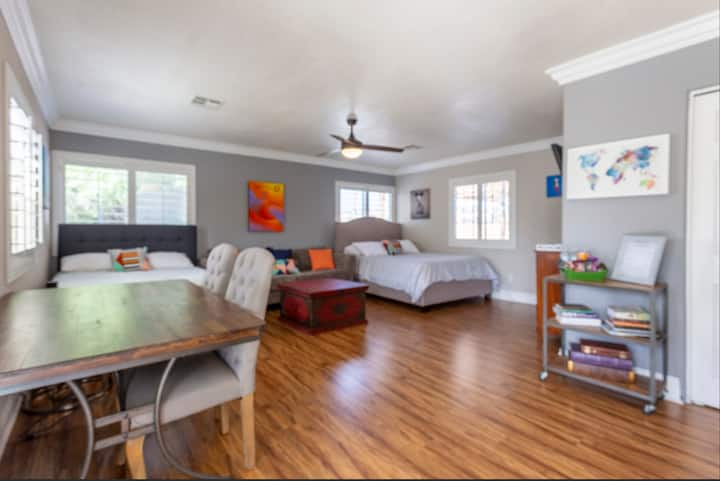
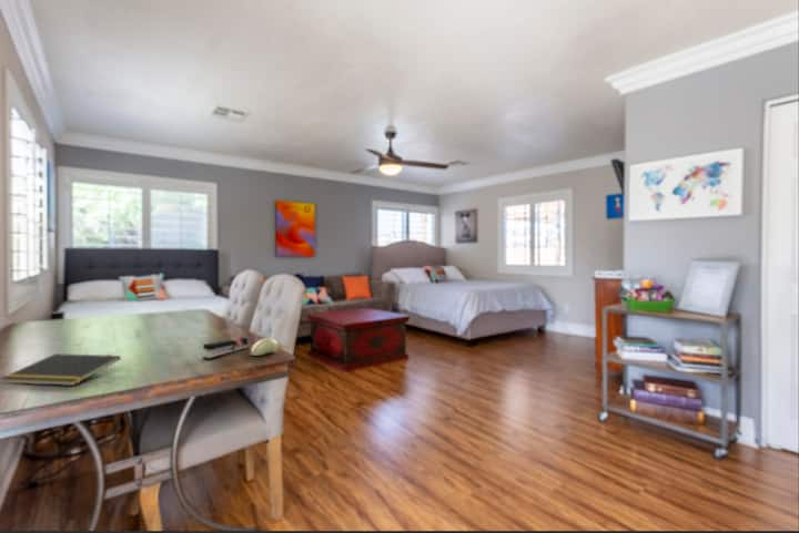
+ decorative egg [250,337,280,357]
+ notepad [0,352,122,387]
+ stapler [202,336,250,360]
